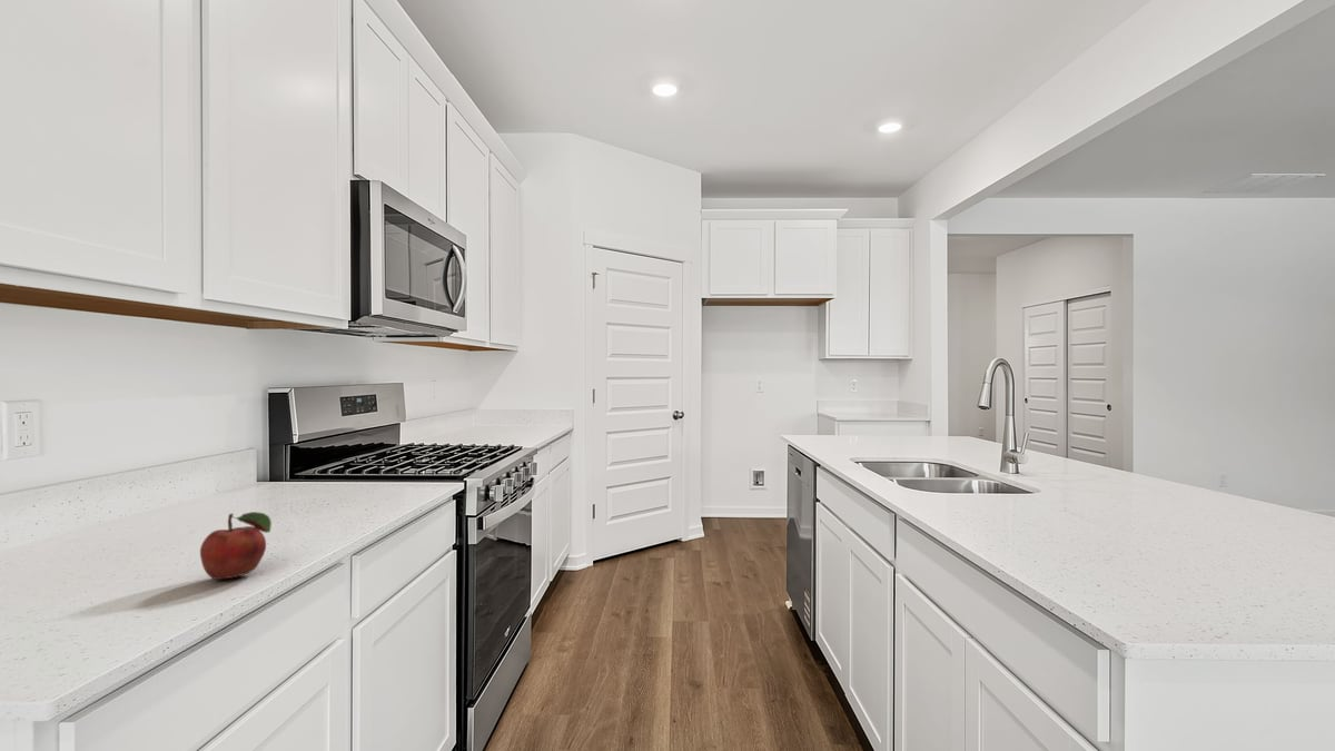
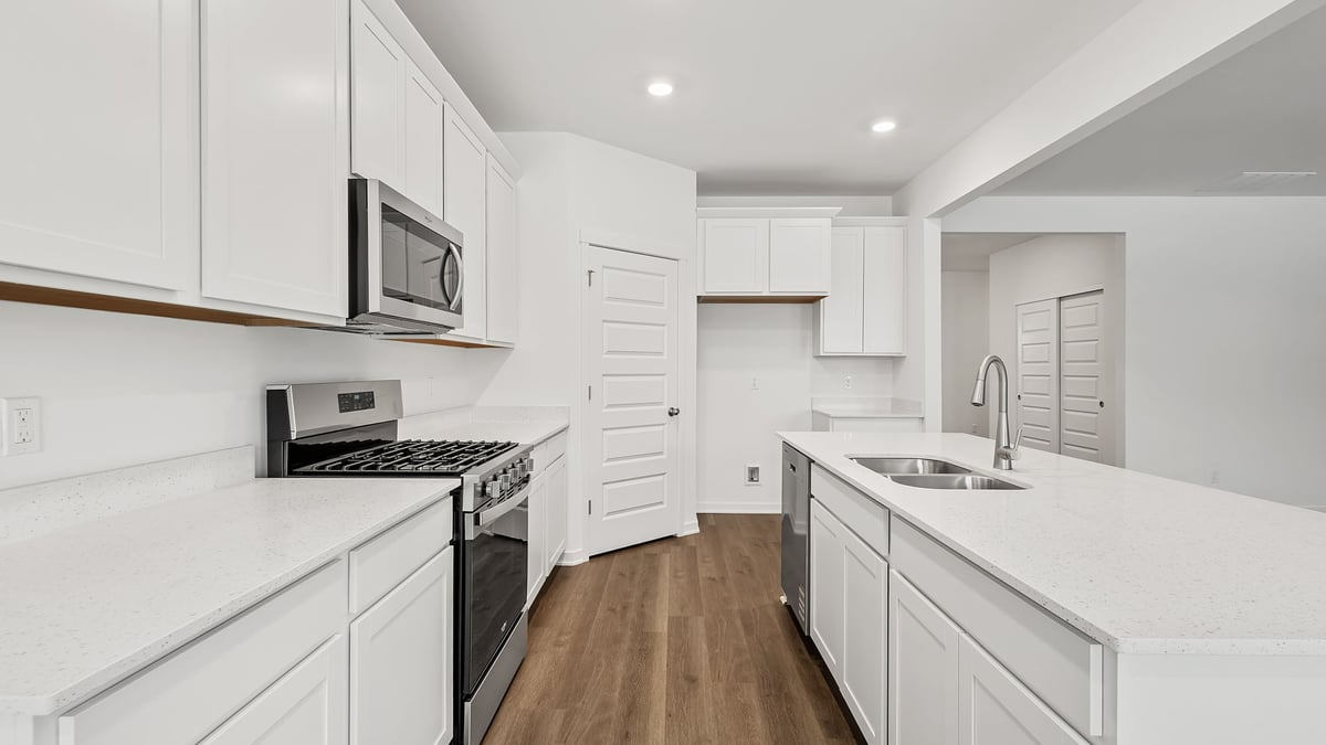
- fruit [199,511,273,581]
